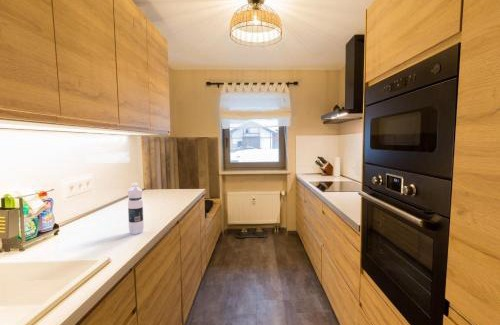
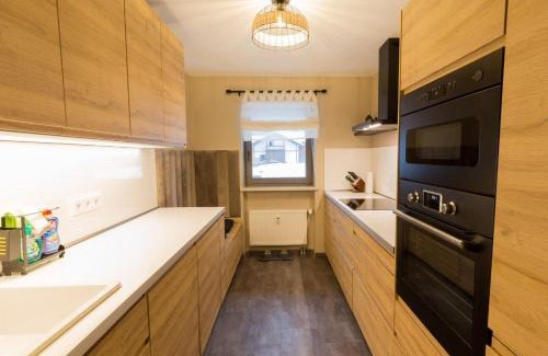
- water bottle [127,182,145,235]
